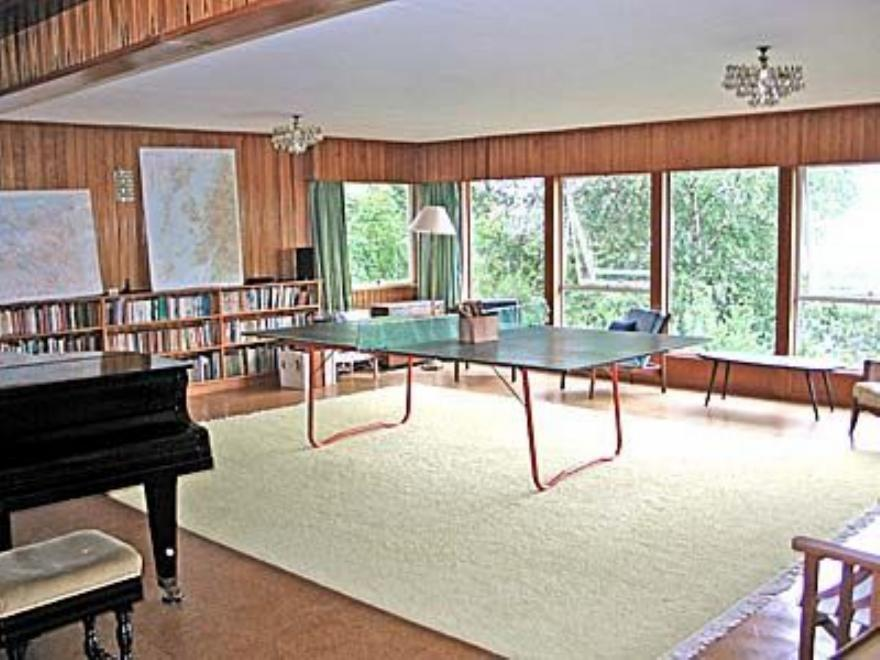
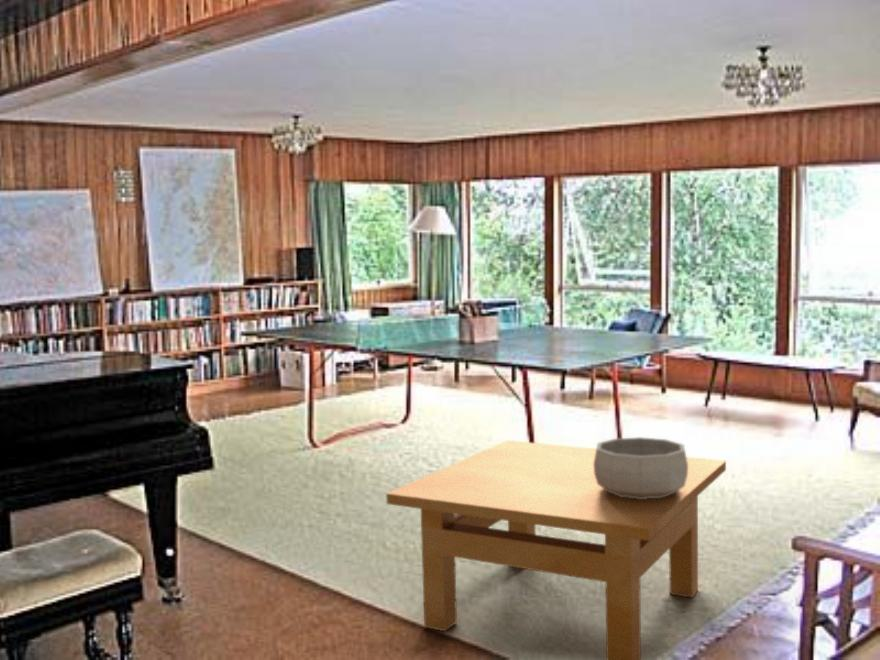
+ table [385,439,727,660]
+ decorative bowl [593,436,688,499]
